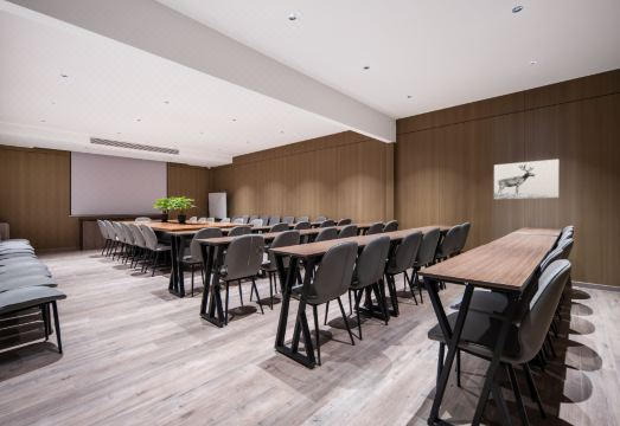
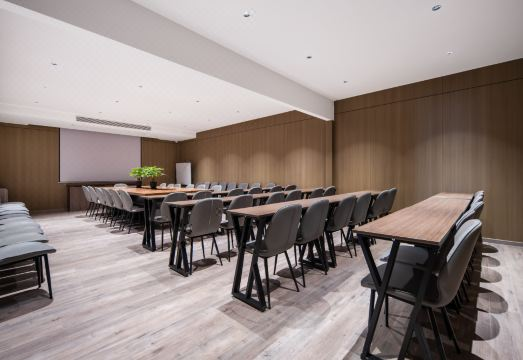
- wall art [493,159,560,200]
